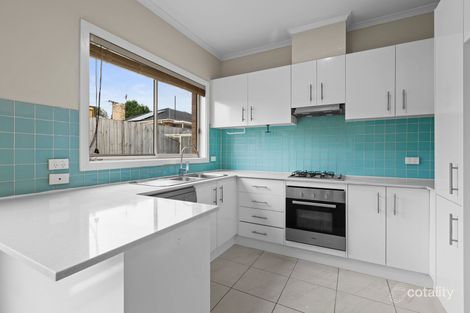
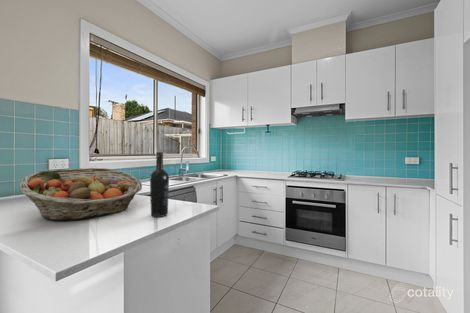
+ fruit basket [19,167,143,221]
+ wine bottle [149,151,170,218]
